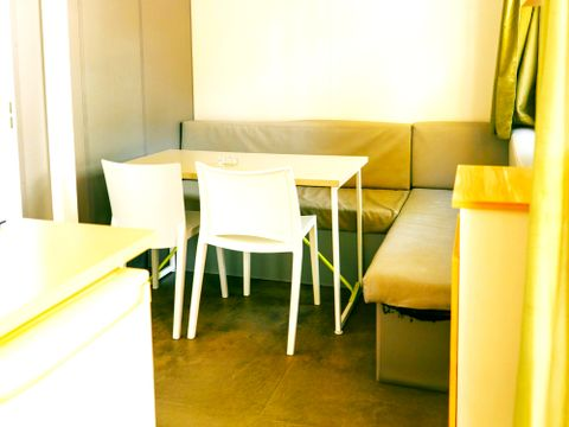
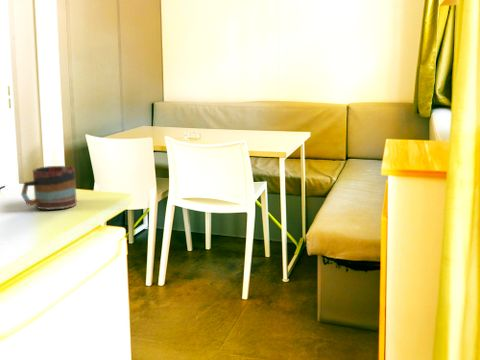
+ mug [20,165,78,211]
